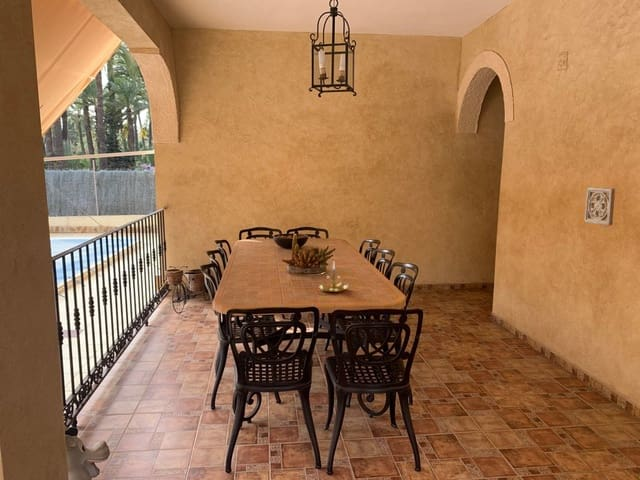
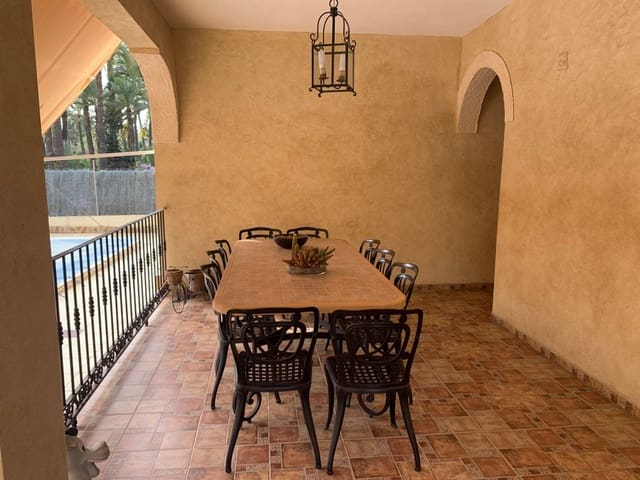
- candle holder [318,261,349,293]
- wall ornament [583,186,616,227]
